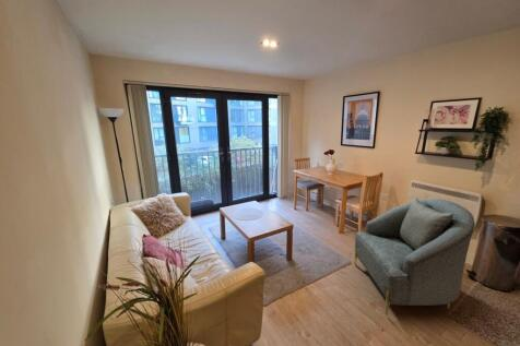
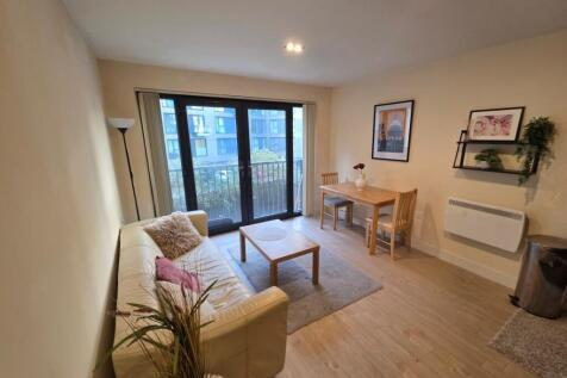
- armchair [353,196,476,317]
